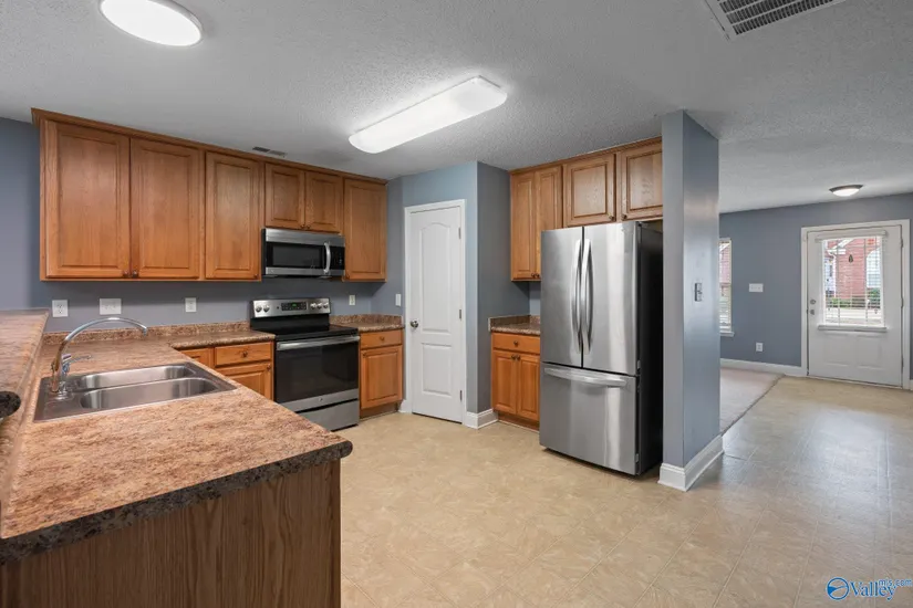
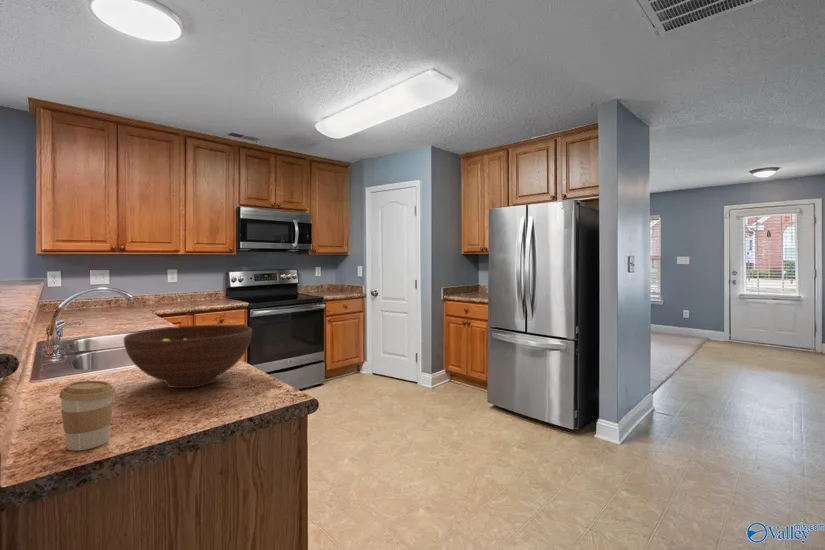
+ coffee cup [58,380,116,451]
+ fruit bowl [123,324,253,389]
